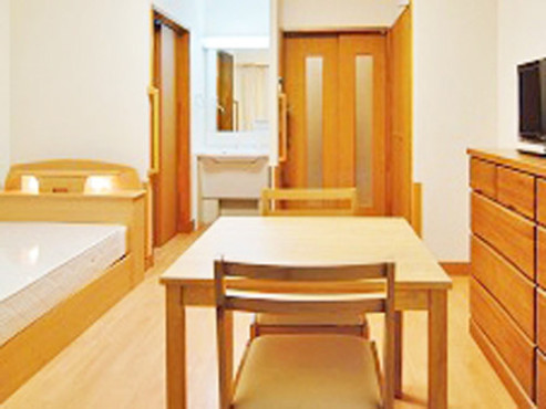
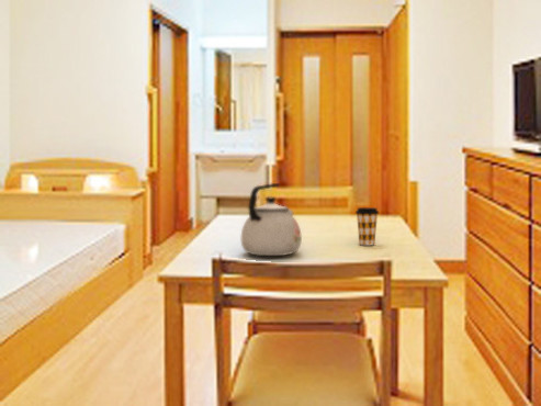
+ kettle [240,182,303,257]
+ coffee cup [354,206,380,246]
